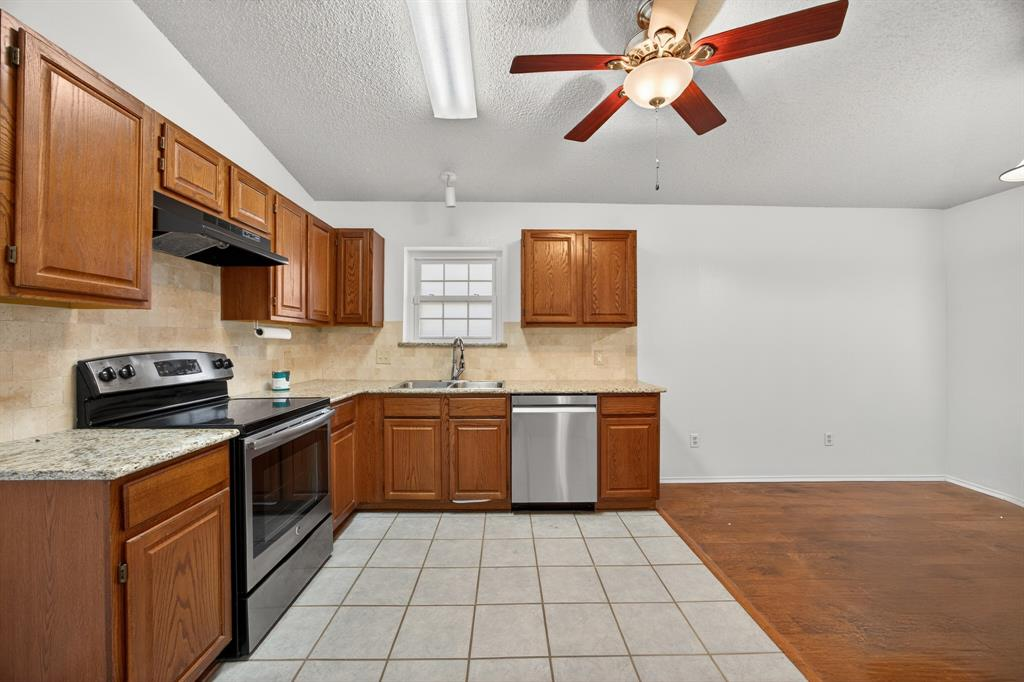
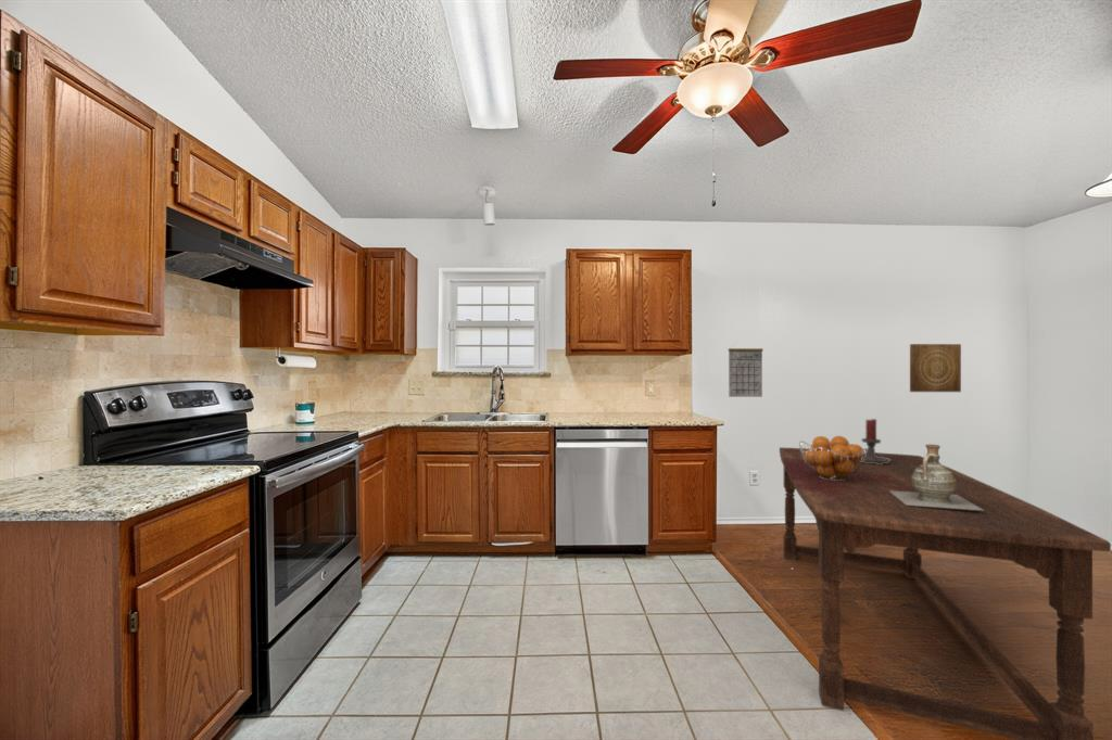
+ calendar [728,344,764,398]
+ wall art [909,343,962,393]
+ ceramic jug [889,444,985,511]
+ dining table [779,446,1112,740]
+ fruit basket [798,435,868,481]
+ candle holder [860,418,890,464]
